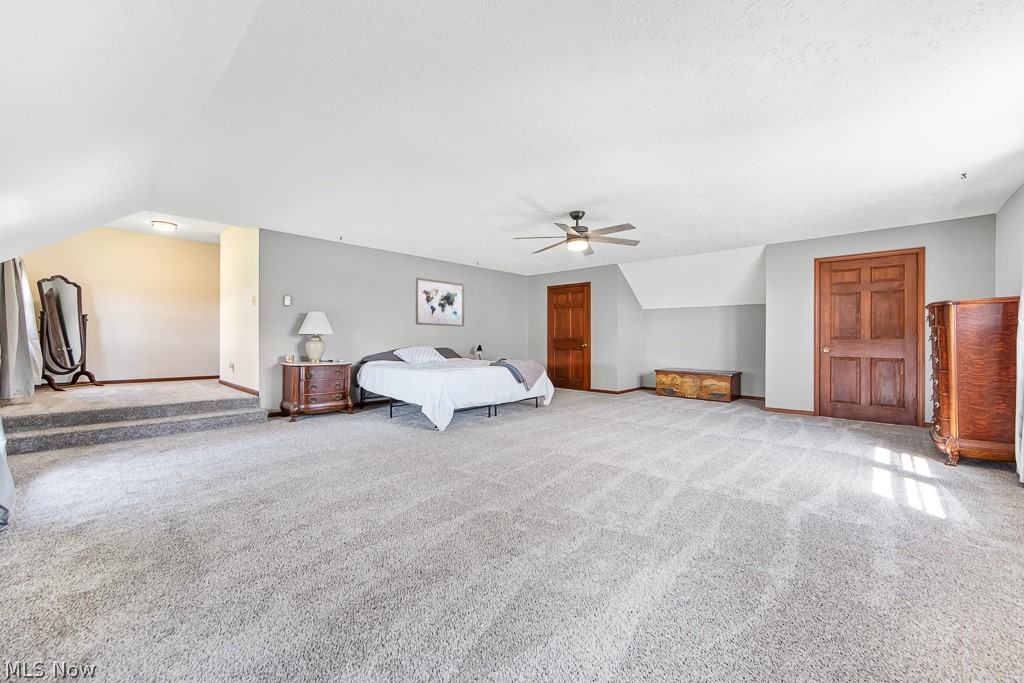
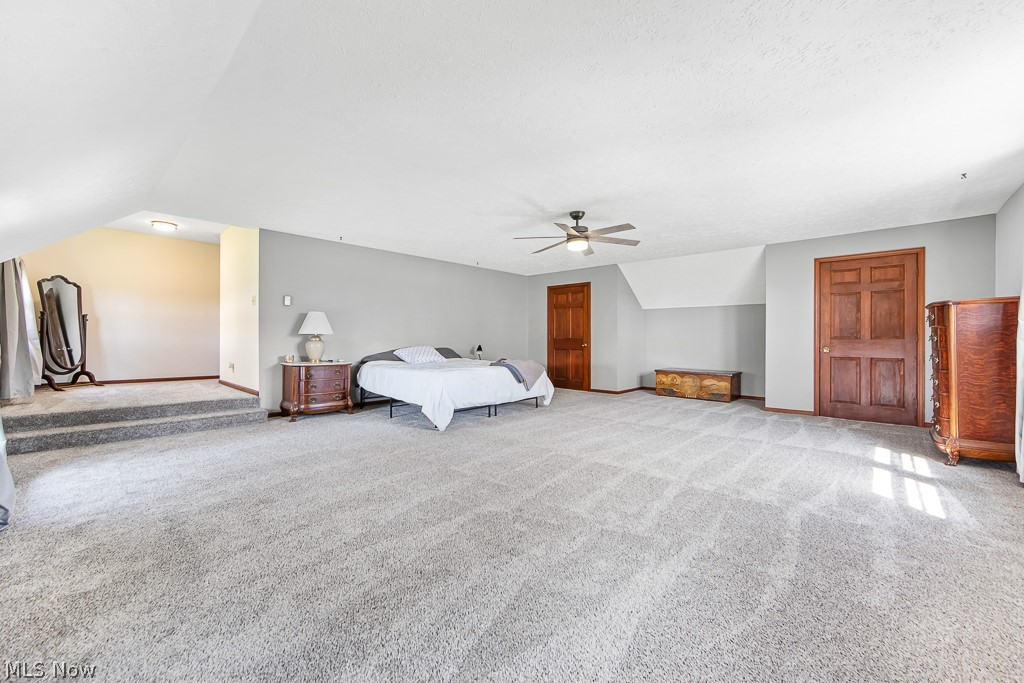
- wall art [415,276,465,328]
